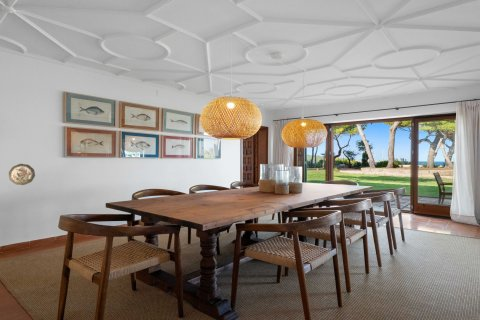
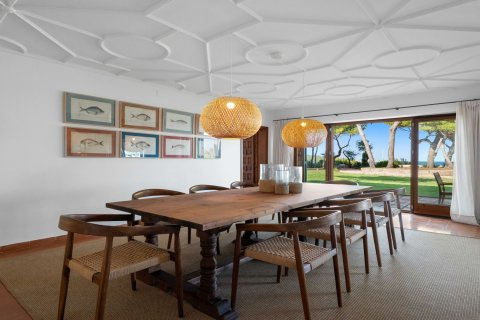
- decorative plate [8,163,36,186]
